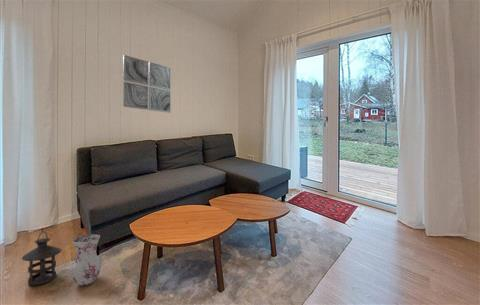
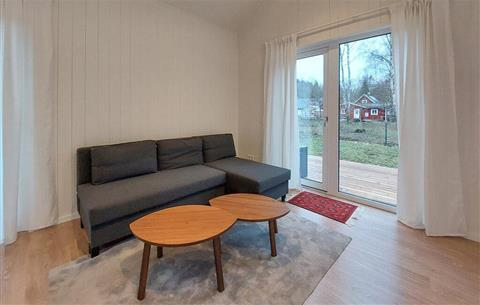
- wall art [122,54,172,114]
- vase [69,233,103,286]
- lantern [21,227,62,286]
